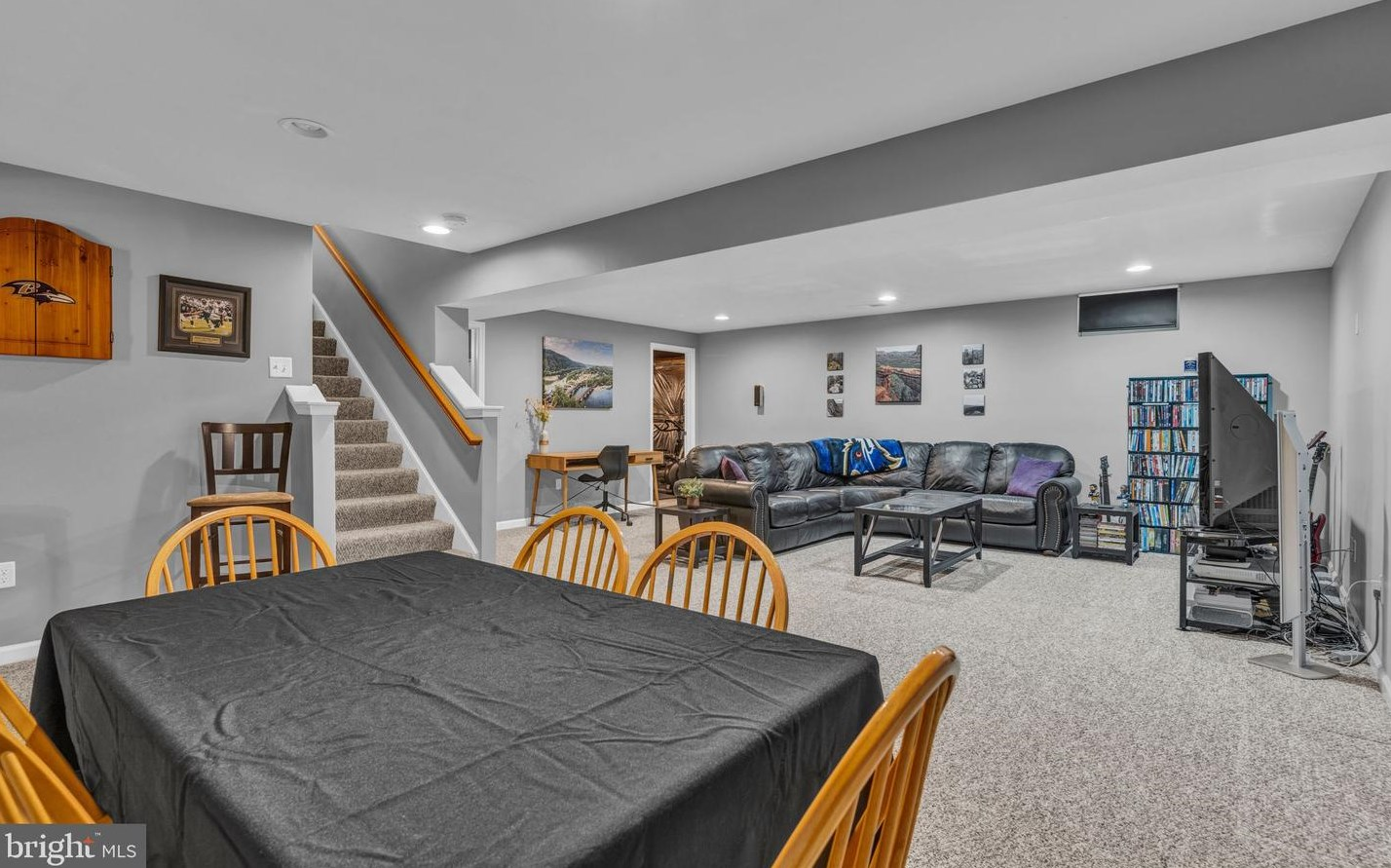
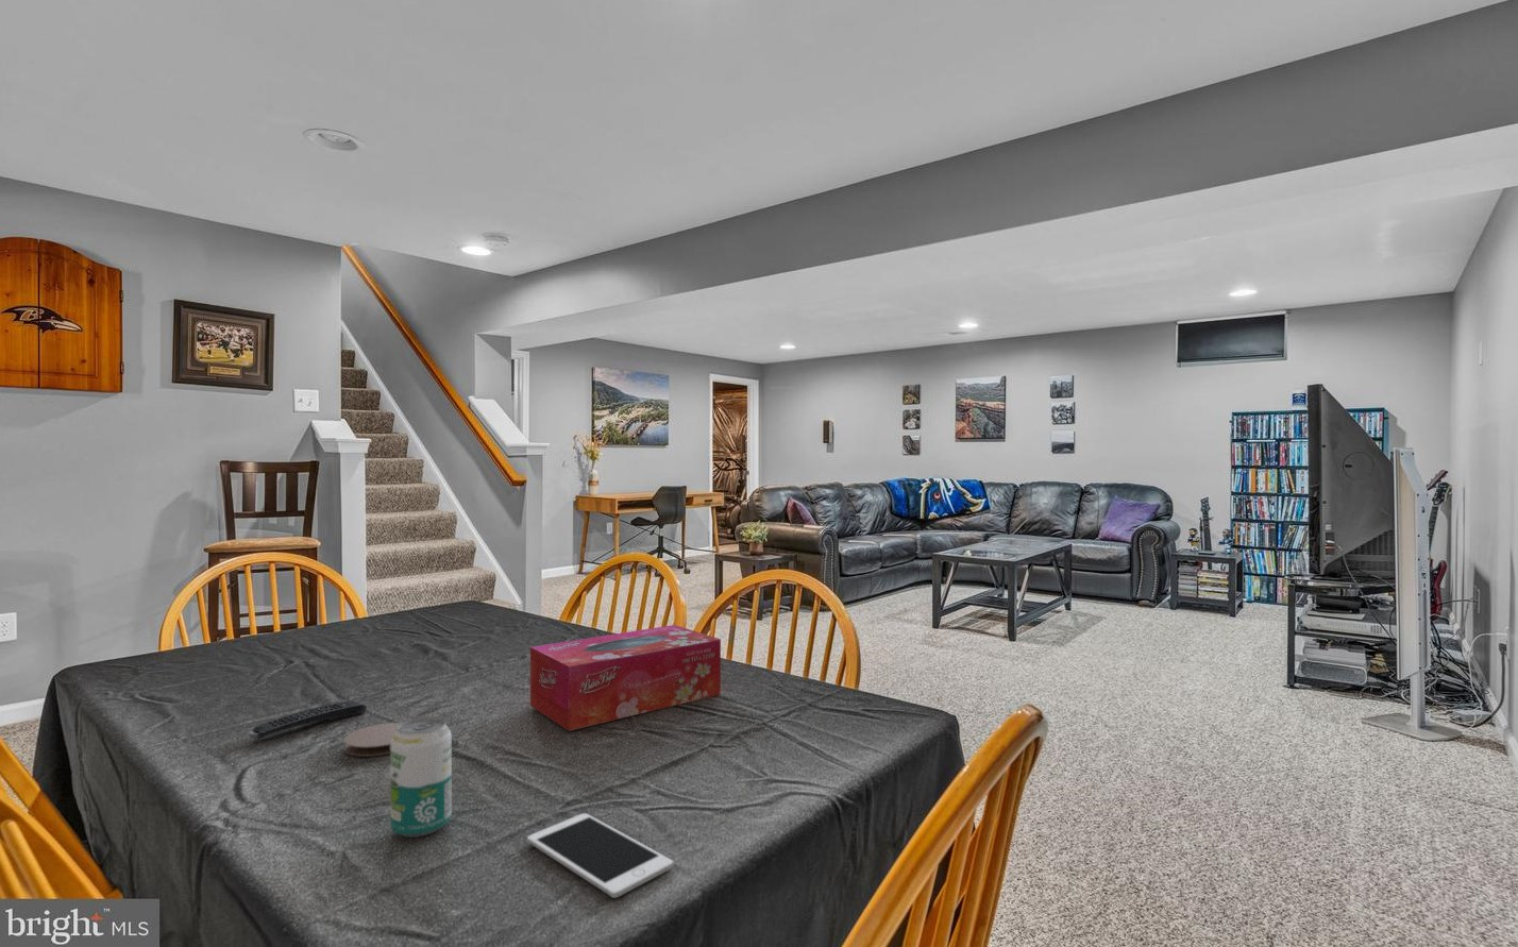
+ remote control [248,699,368,740]
+ beverage can [390,716,453,839]
+ cell phone [526,812,674,899]
+ coaster [344,721,402,758]
+ tissue box [529,624,721,731]
